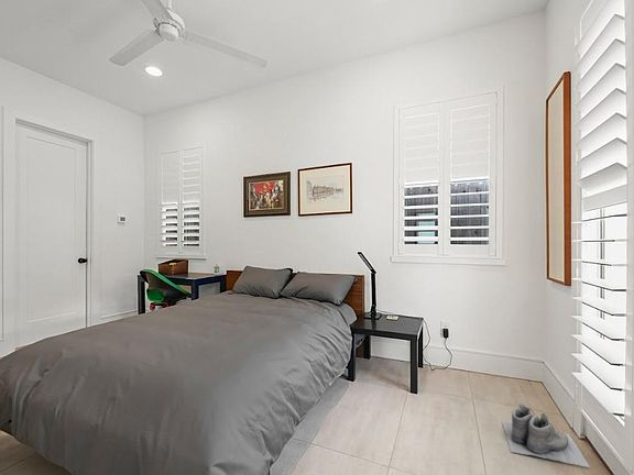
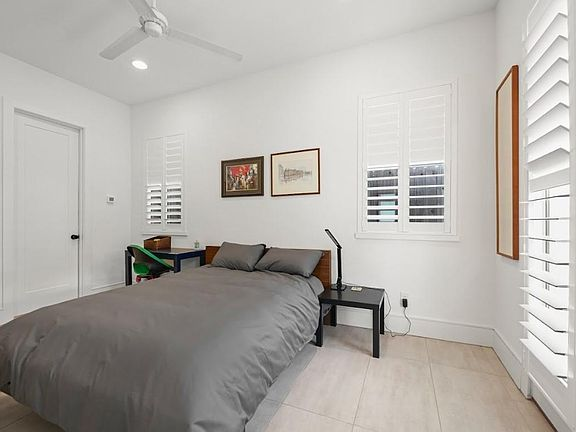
- boots [502,404,591,468]
